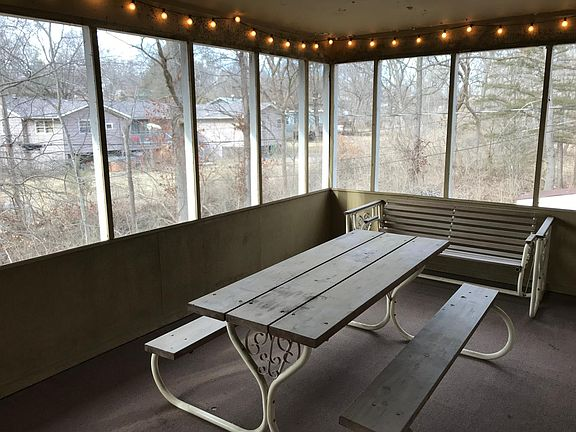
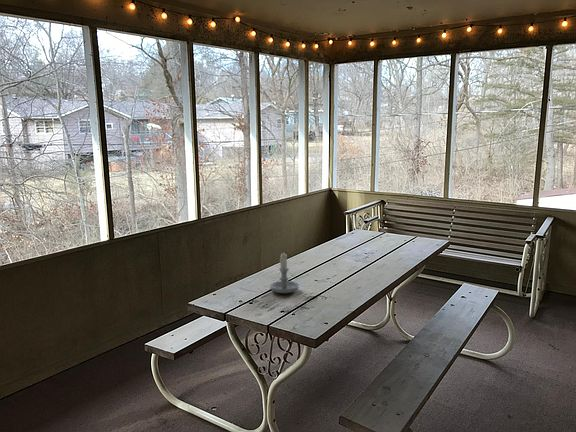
+ candle [269,252,300,294]
